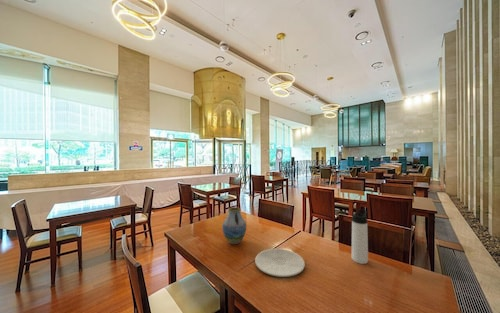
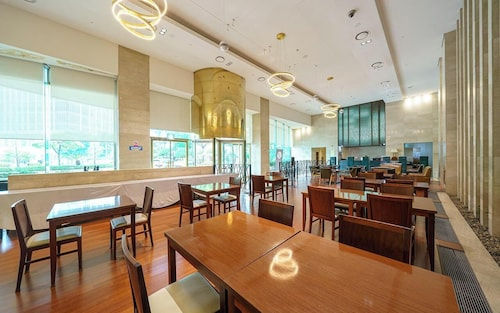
- plate [254,248,306,278]
- thermos bottle [351,209,369,265]
- vase [221,206,247,245]
